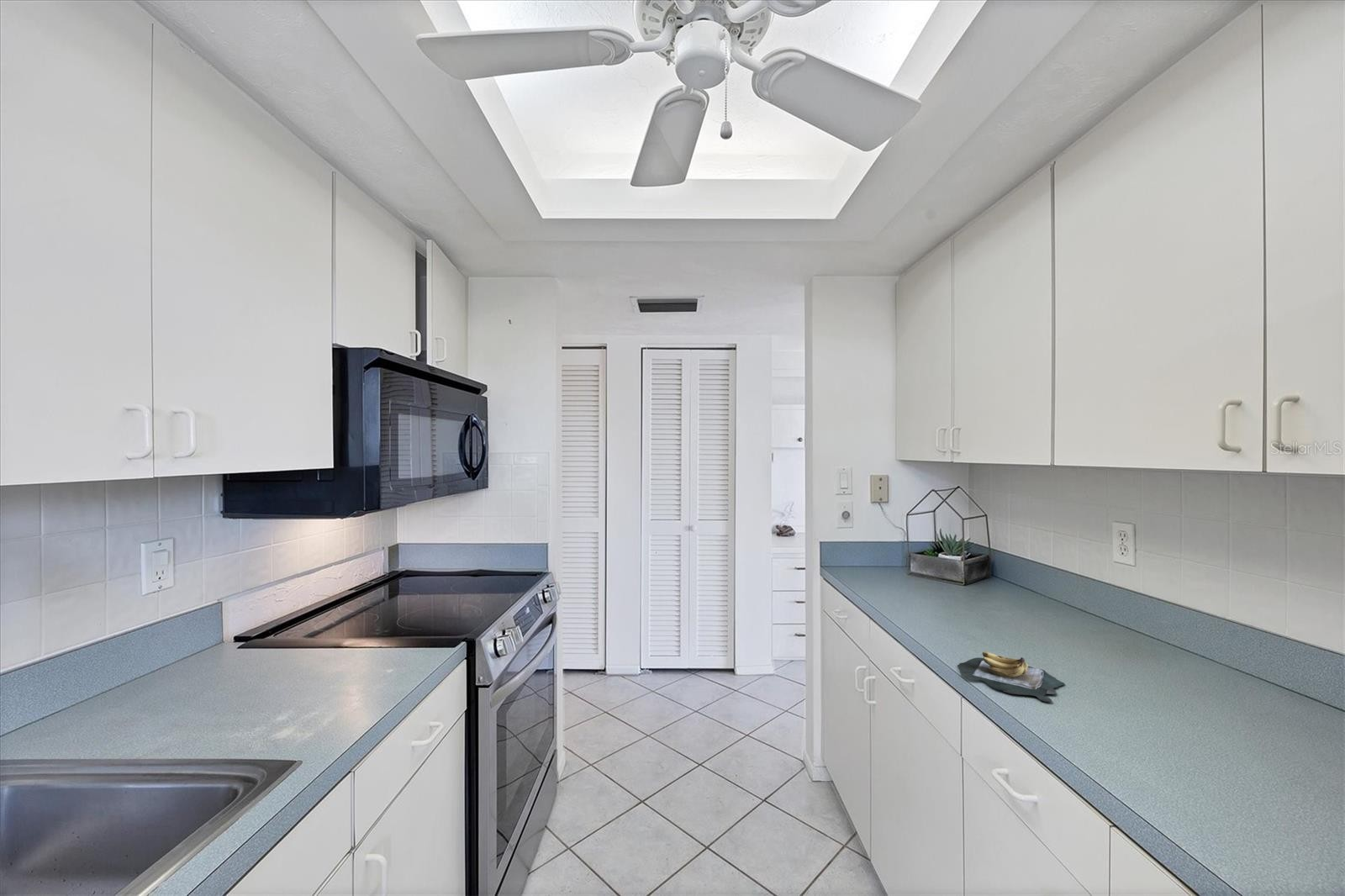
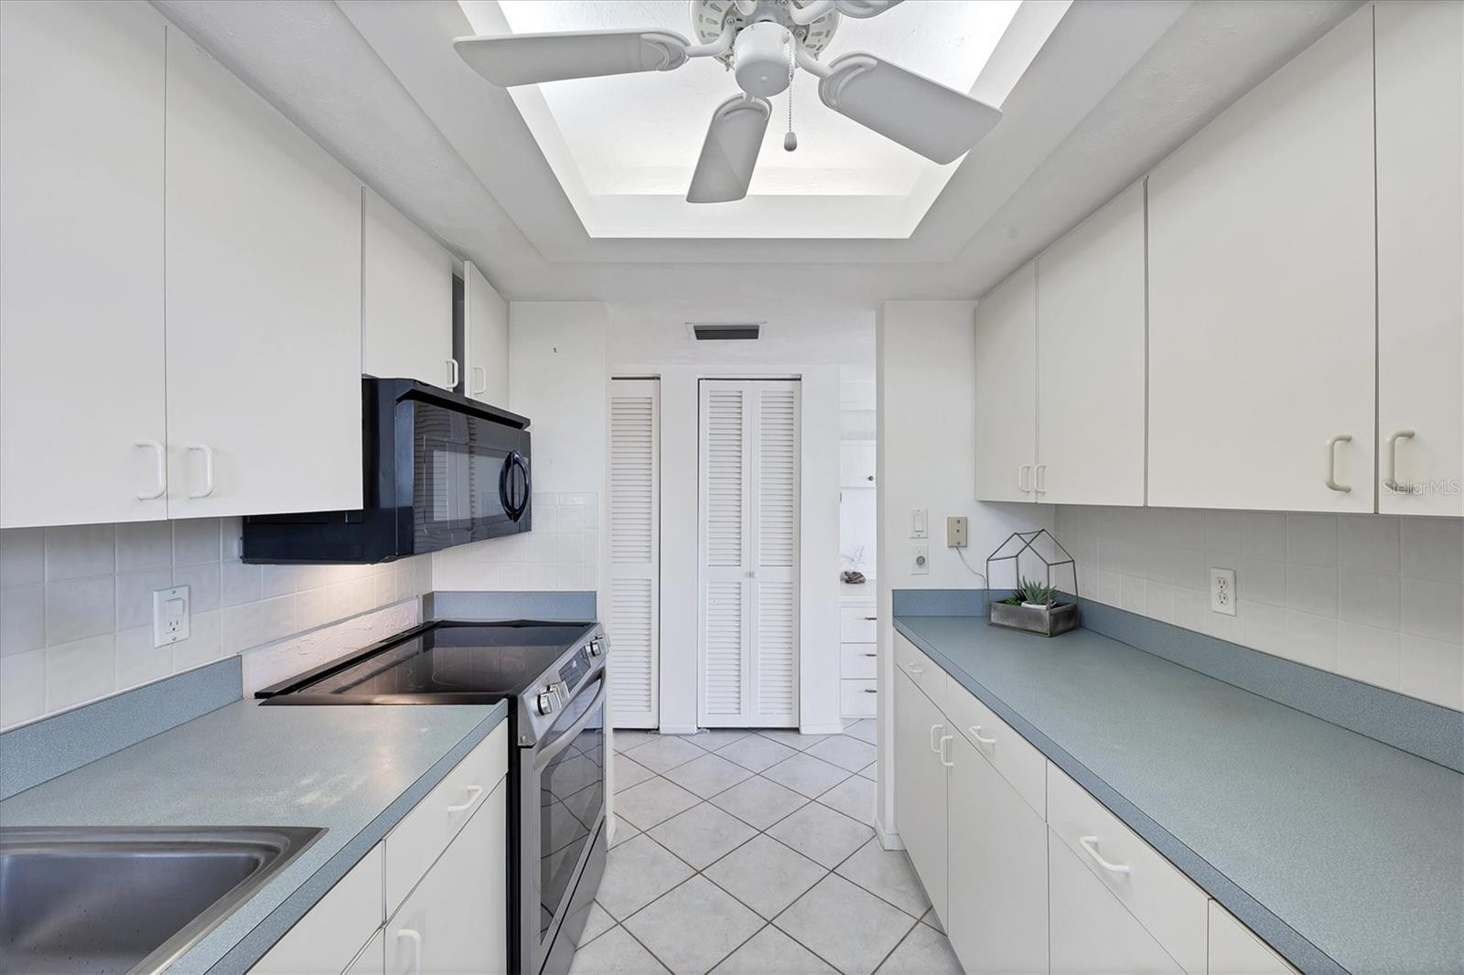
- banana bunch [957,651,1065,703]
